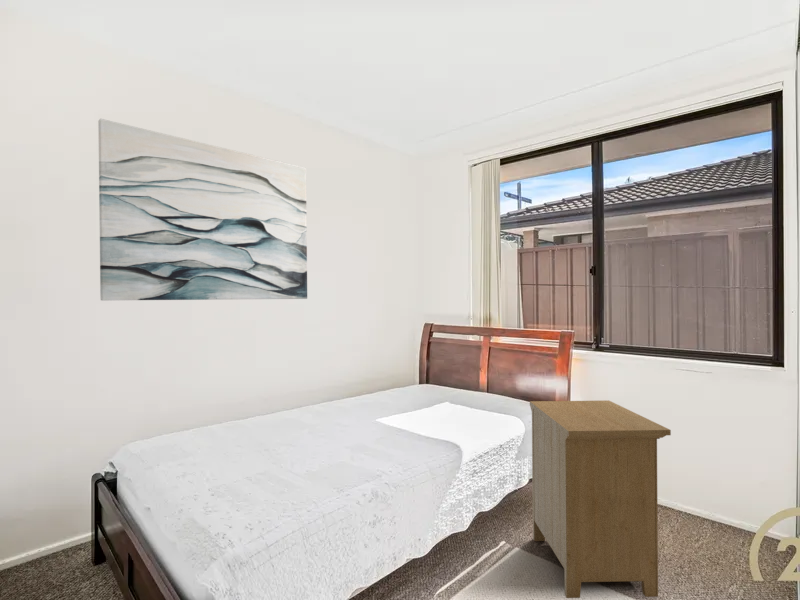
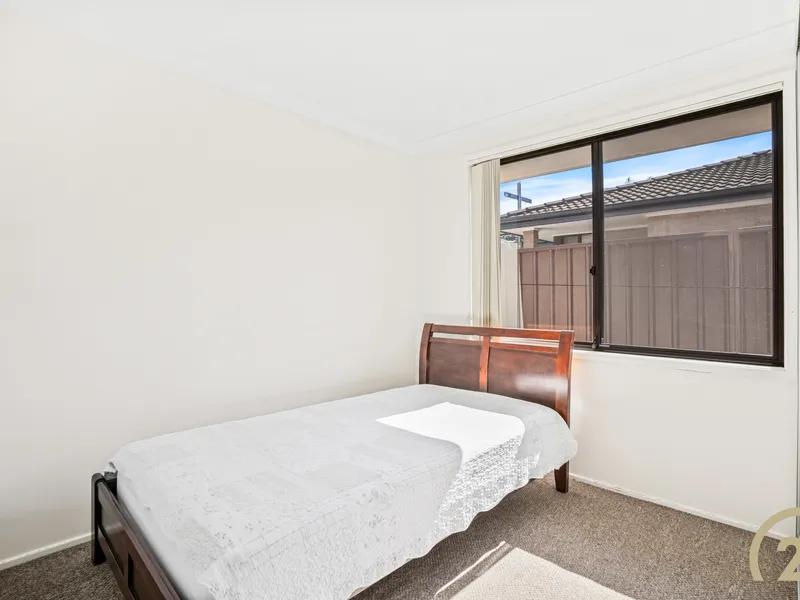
- nightstand [529,399,672,599]
- wall art [97,118,308,302]
